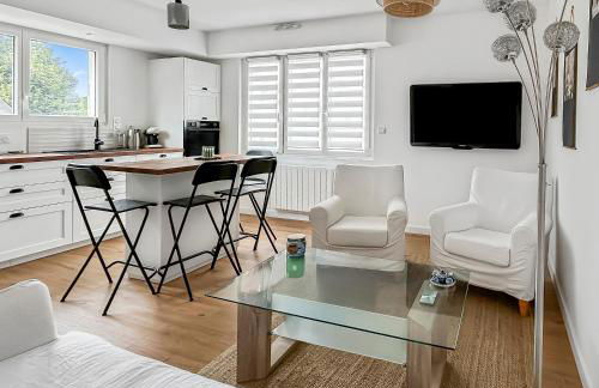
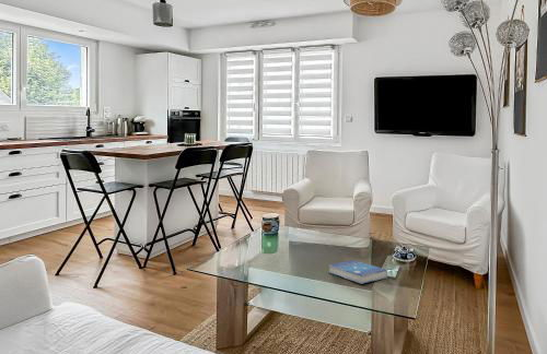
+ book [327,259,388,285]
